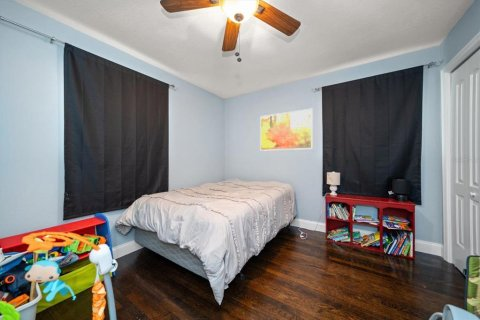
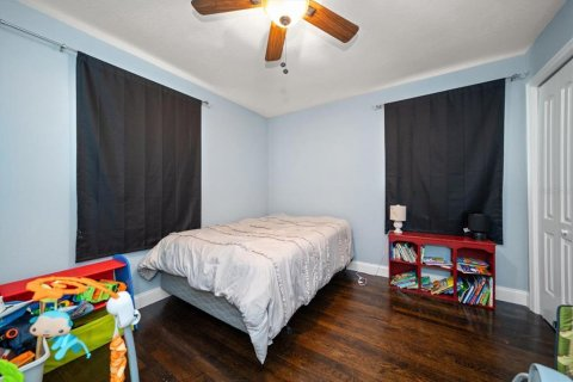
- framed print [259,108,314,152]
